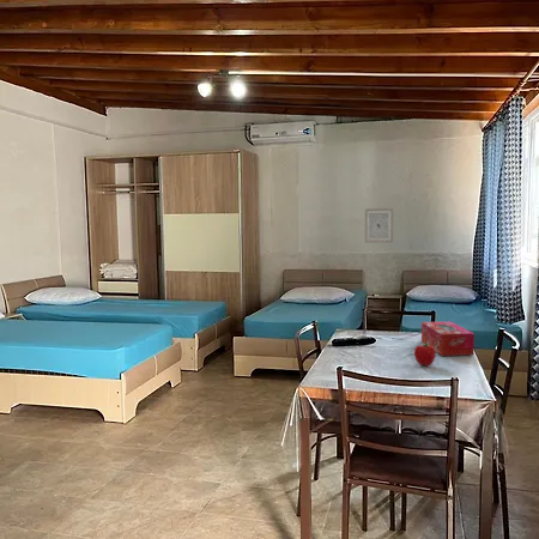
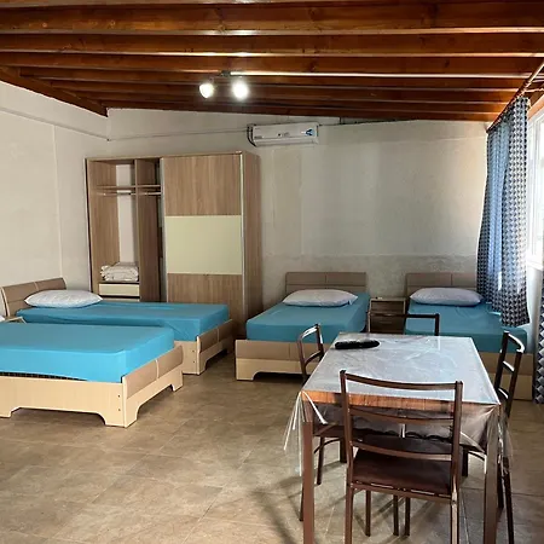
- tissue box [420,321,476,357]
- wall art [364,207,394,243]
- fruit [413,343,436,368]
